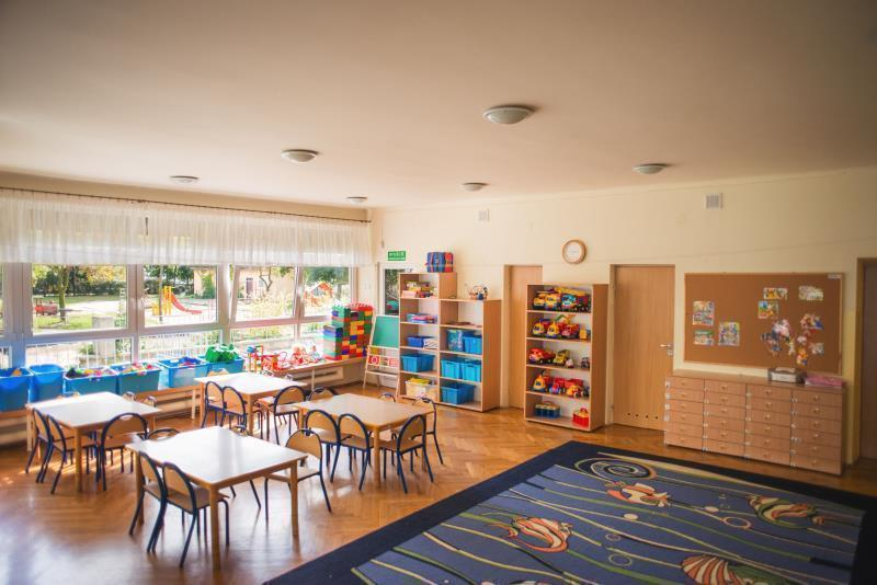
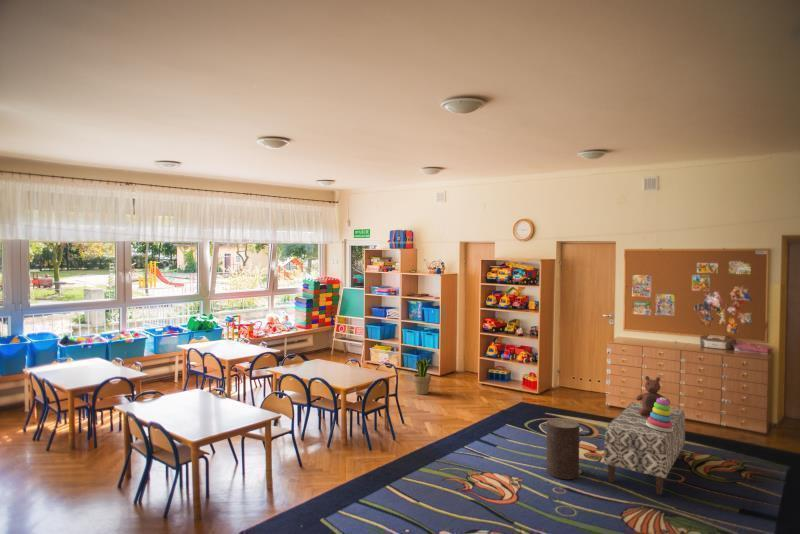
+ stuffed bear [635,375,671,416]
+ stool [545,417,580,480]
+ bench [603,401,686,496]
+ potted plant [411,357,432,396]
+ stacking toy [646,397,674,432]
